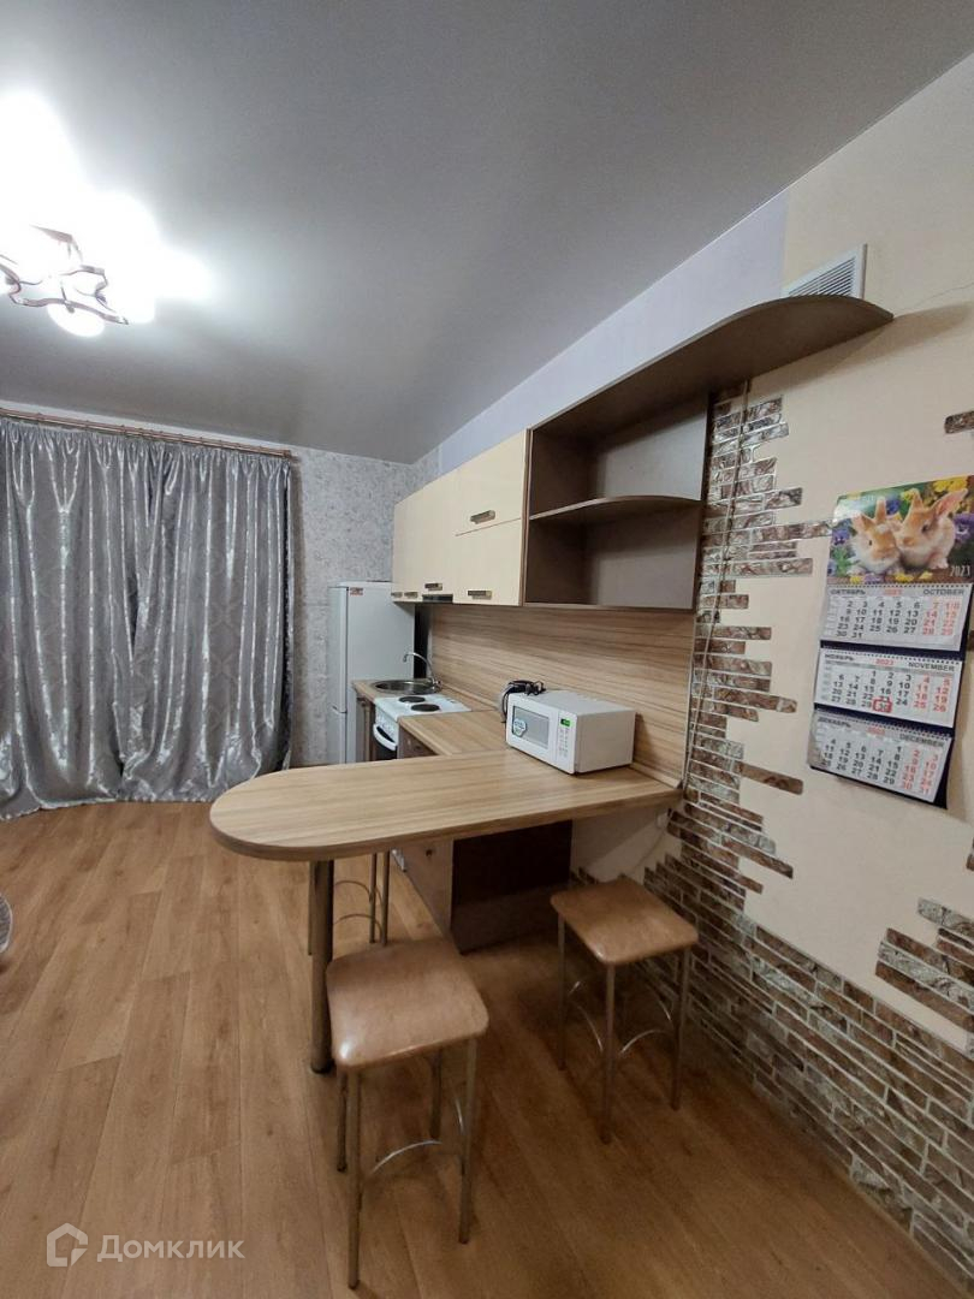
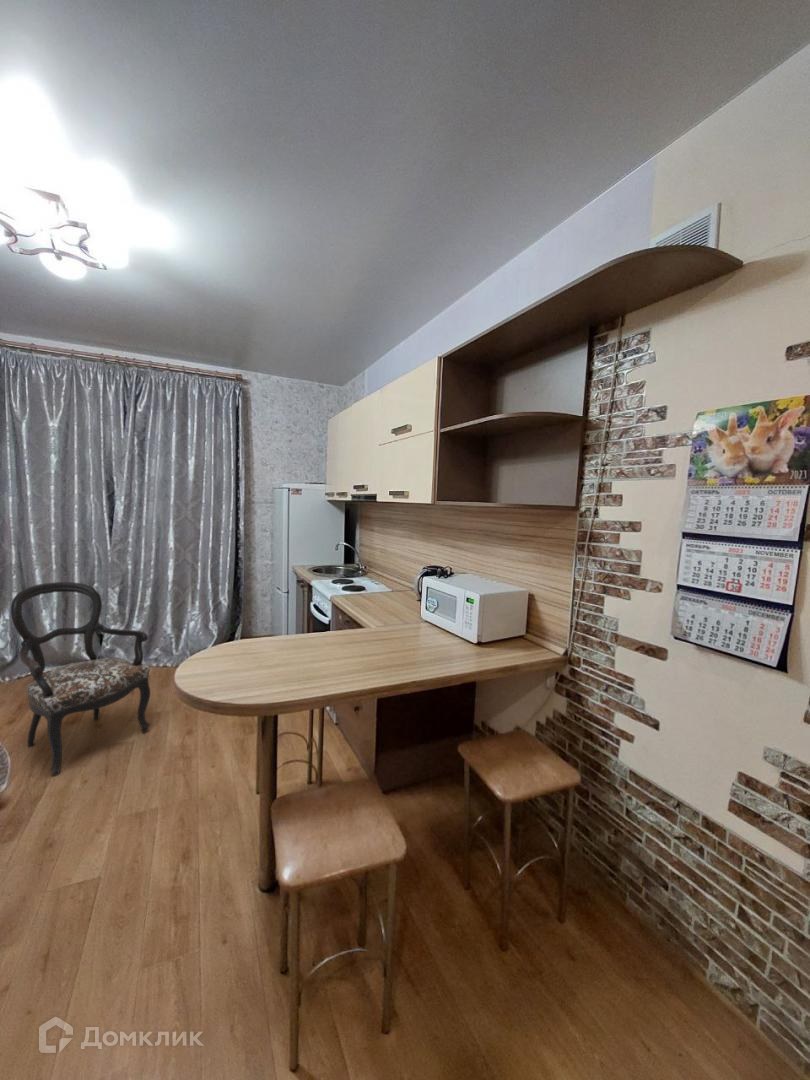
+ armchair [10,581,151,777]
